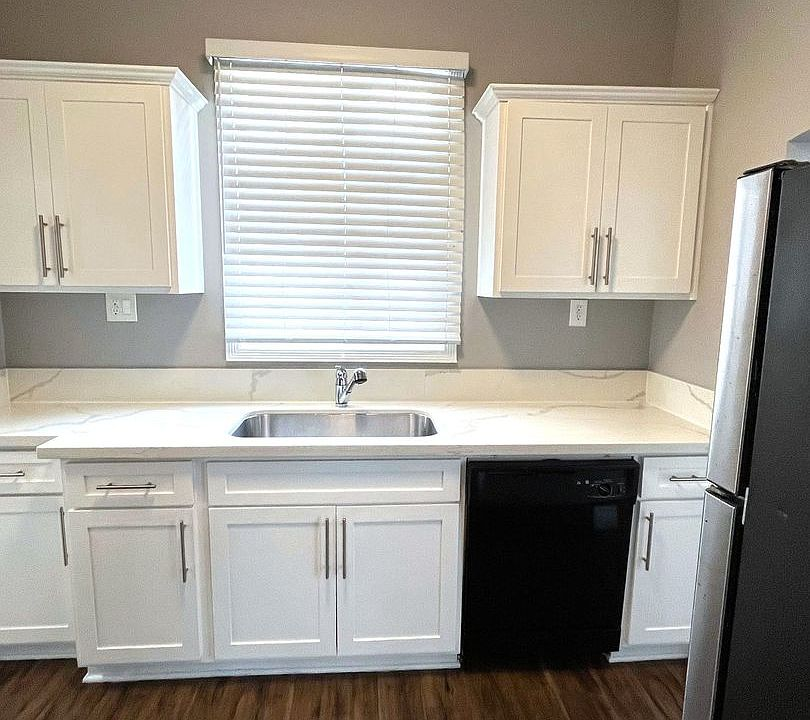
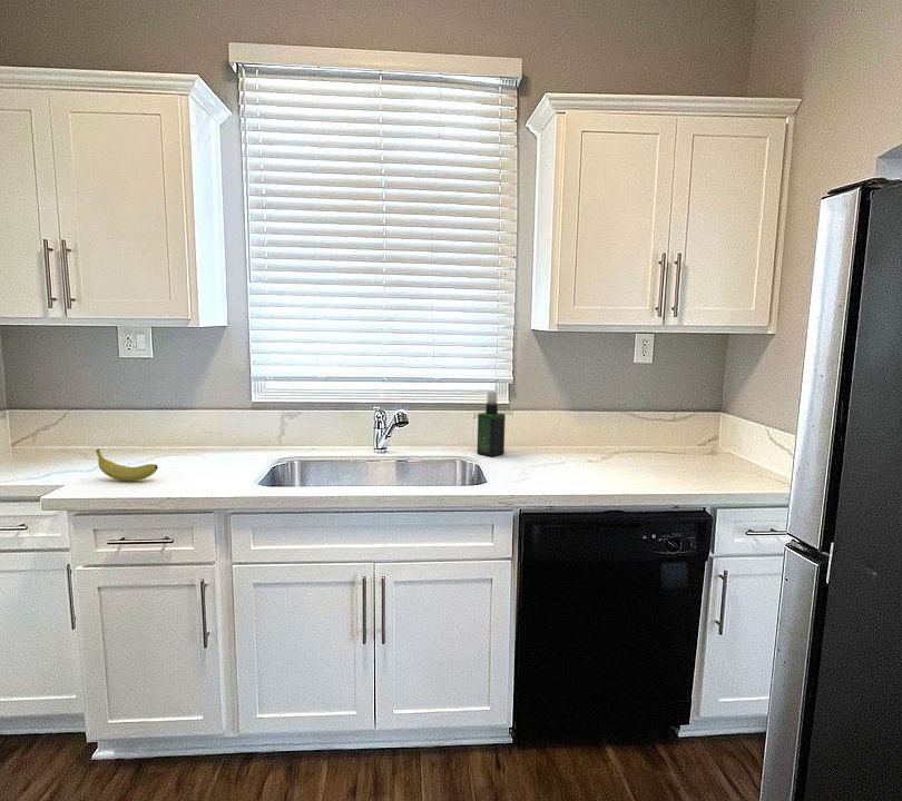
+ fruit [95,448,159,482]
+ spray bottle [475,390,507,457]
